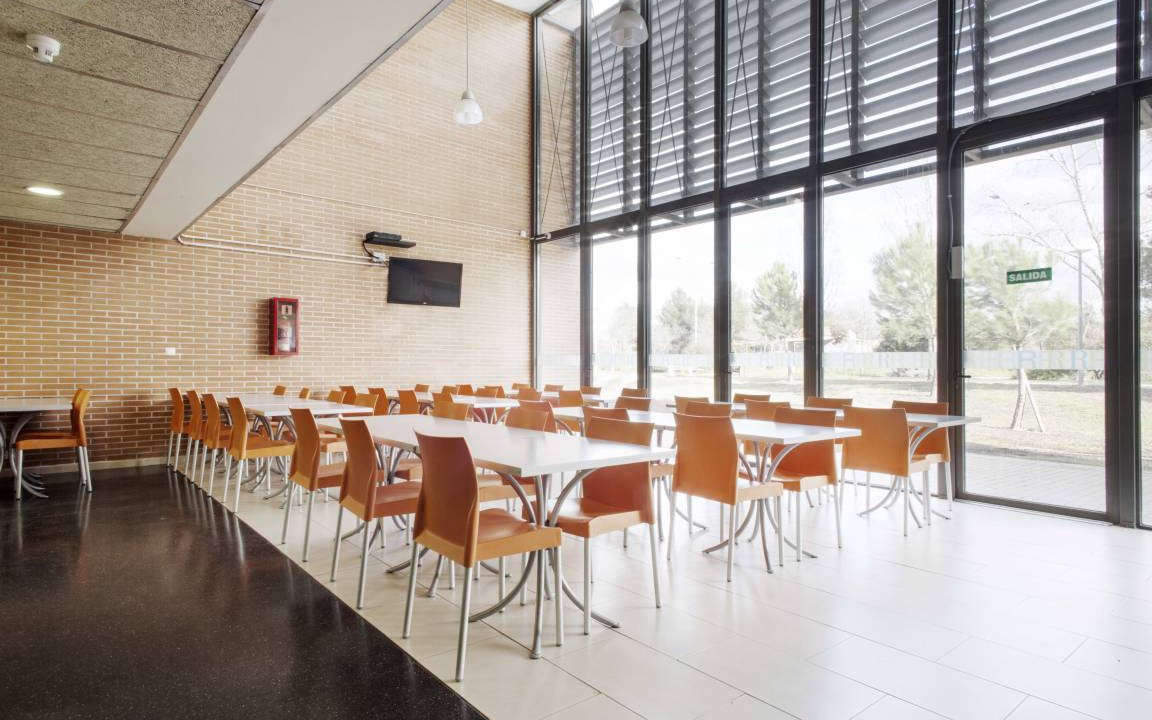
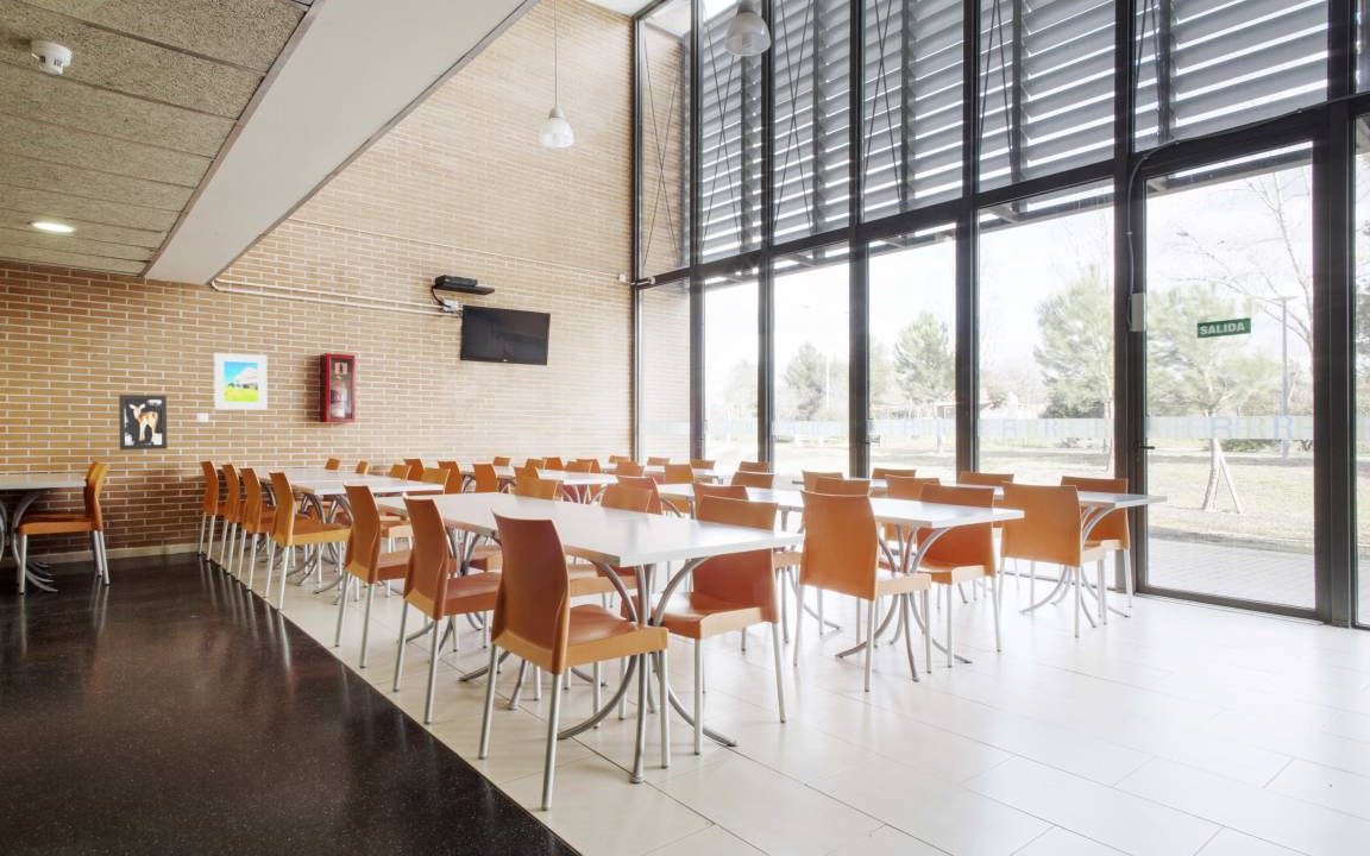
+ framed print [213,352,269,411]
+ wall art [118,394,169,451]
